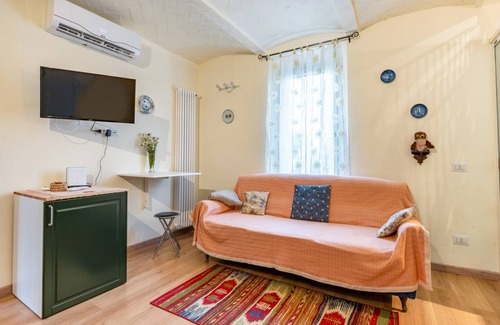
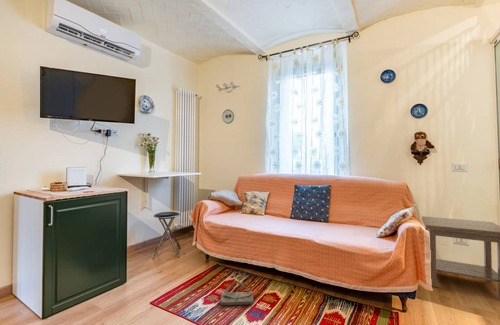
+ bag [219,279,254,306]
+ side table [421,215,500,300]
